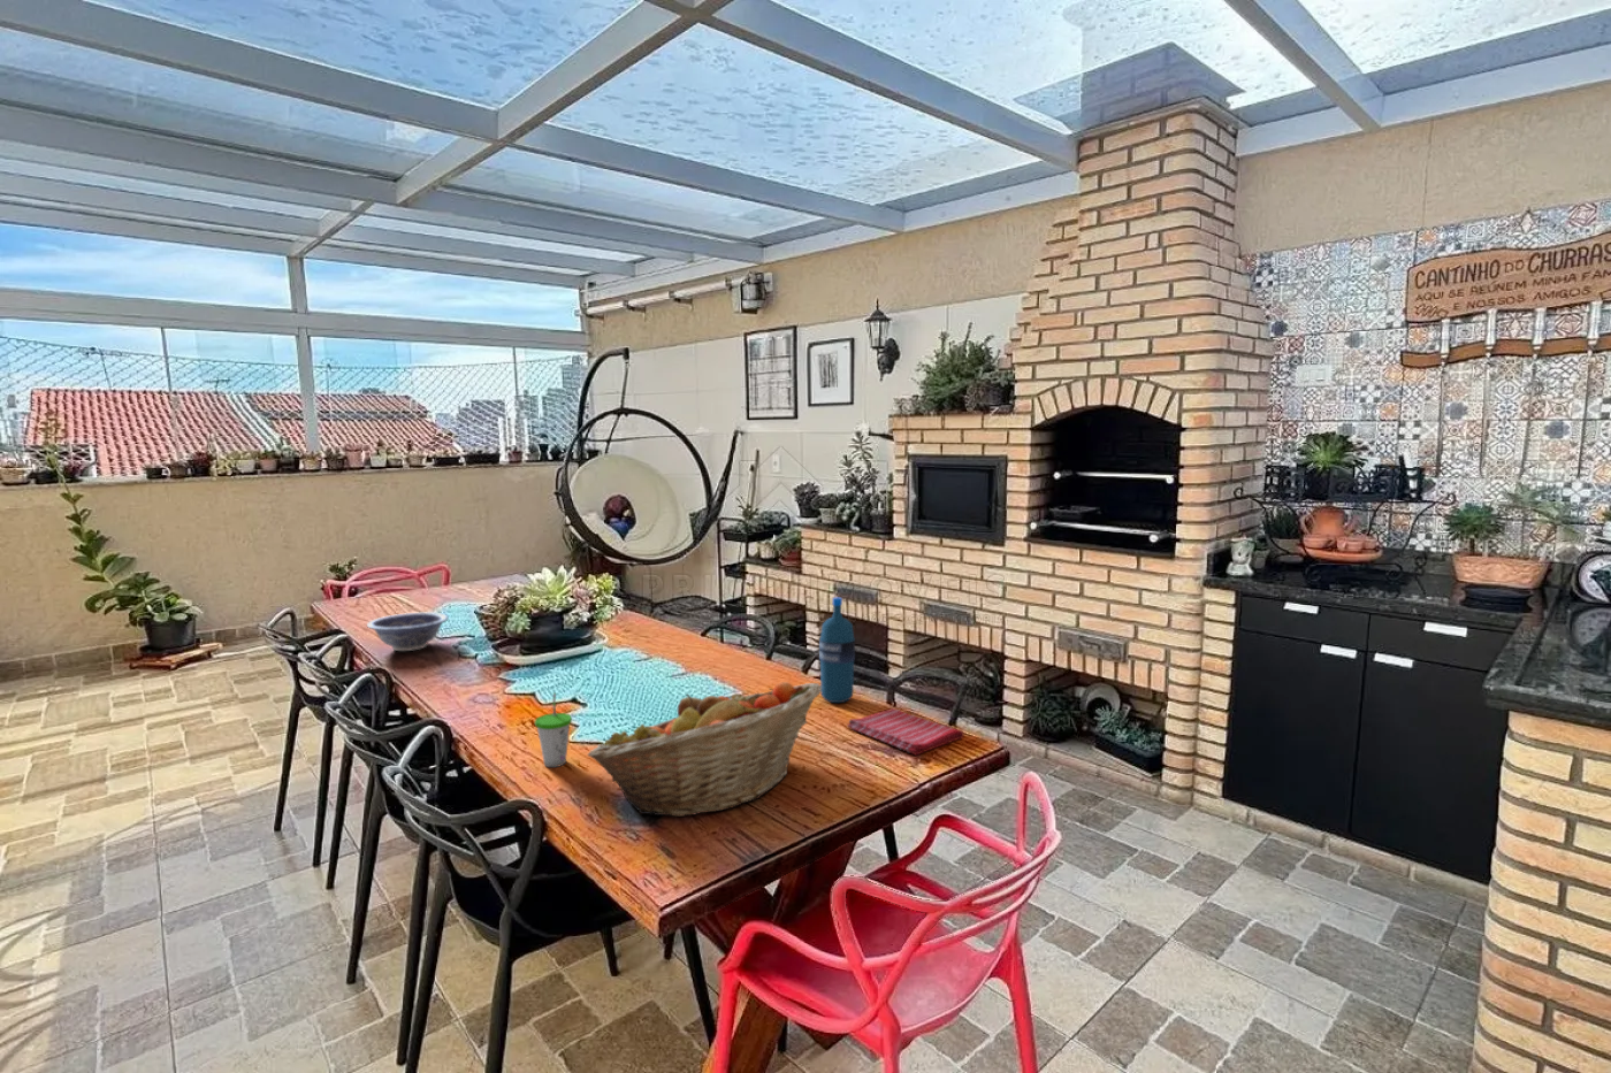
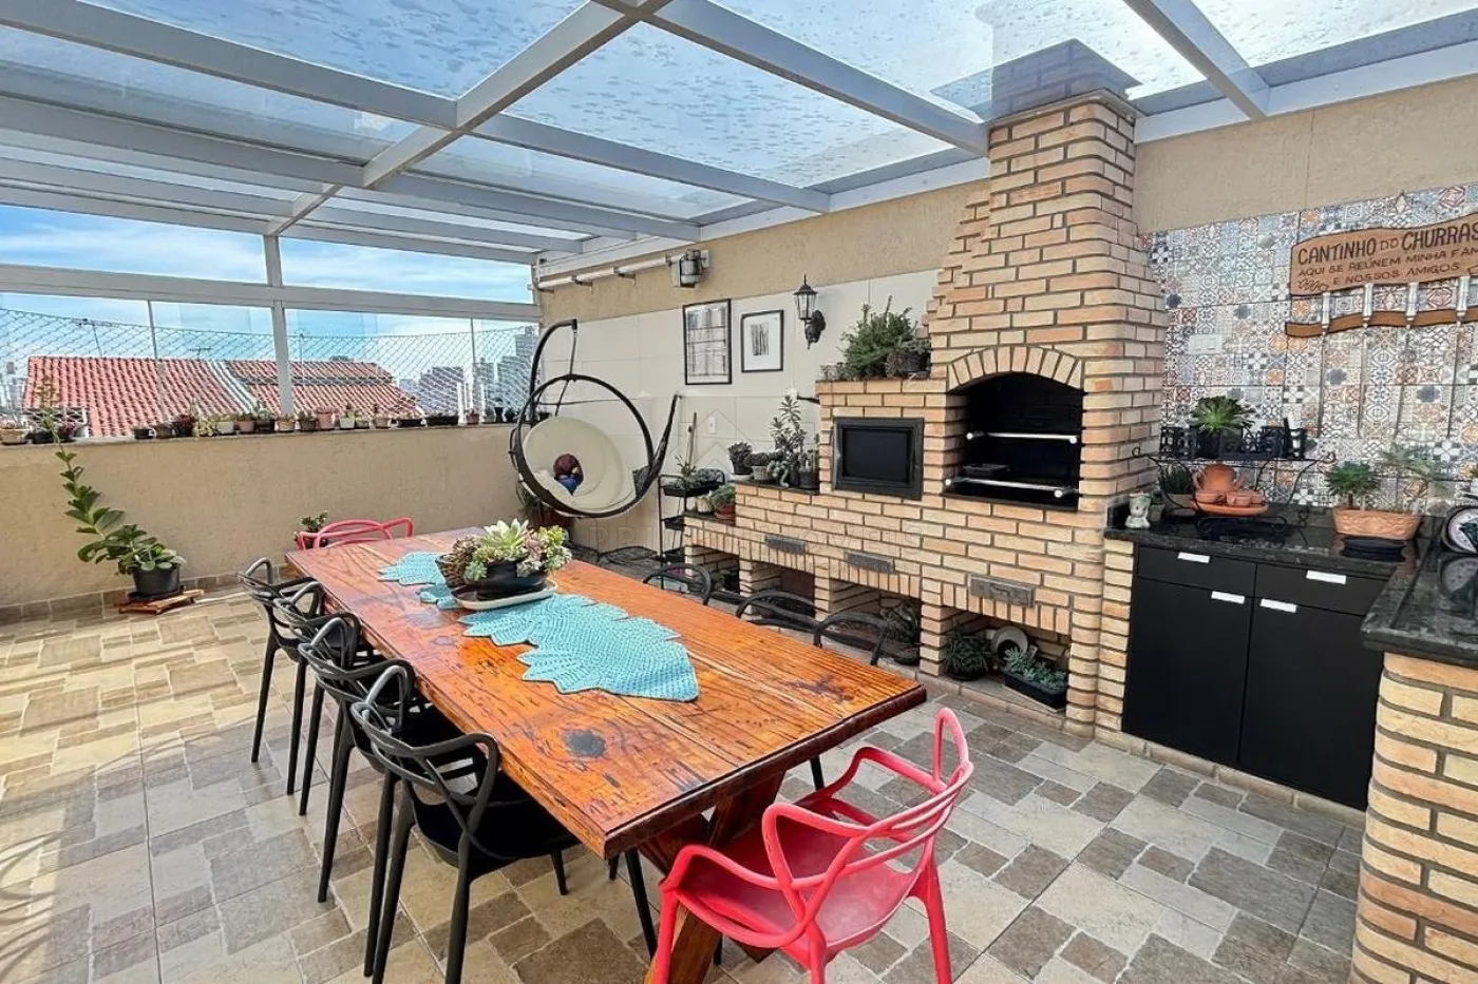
- dish towel [846,708,965,756]
- decorative bowl [367,612,450,653]
- cup [534,691,573,769]
- water bottle [818,596,856,704]
- fruit basket [586,681,822,818]
